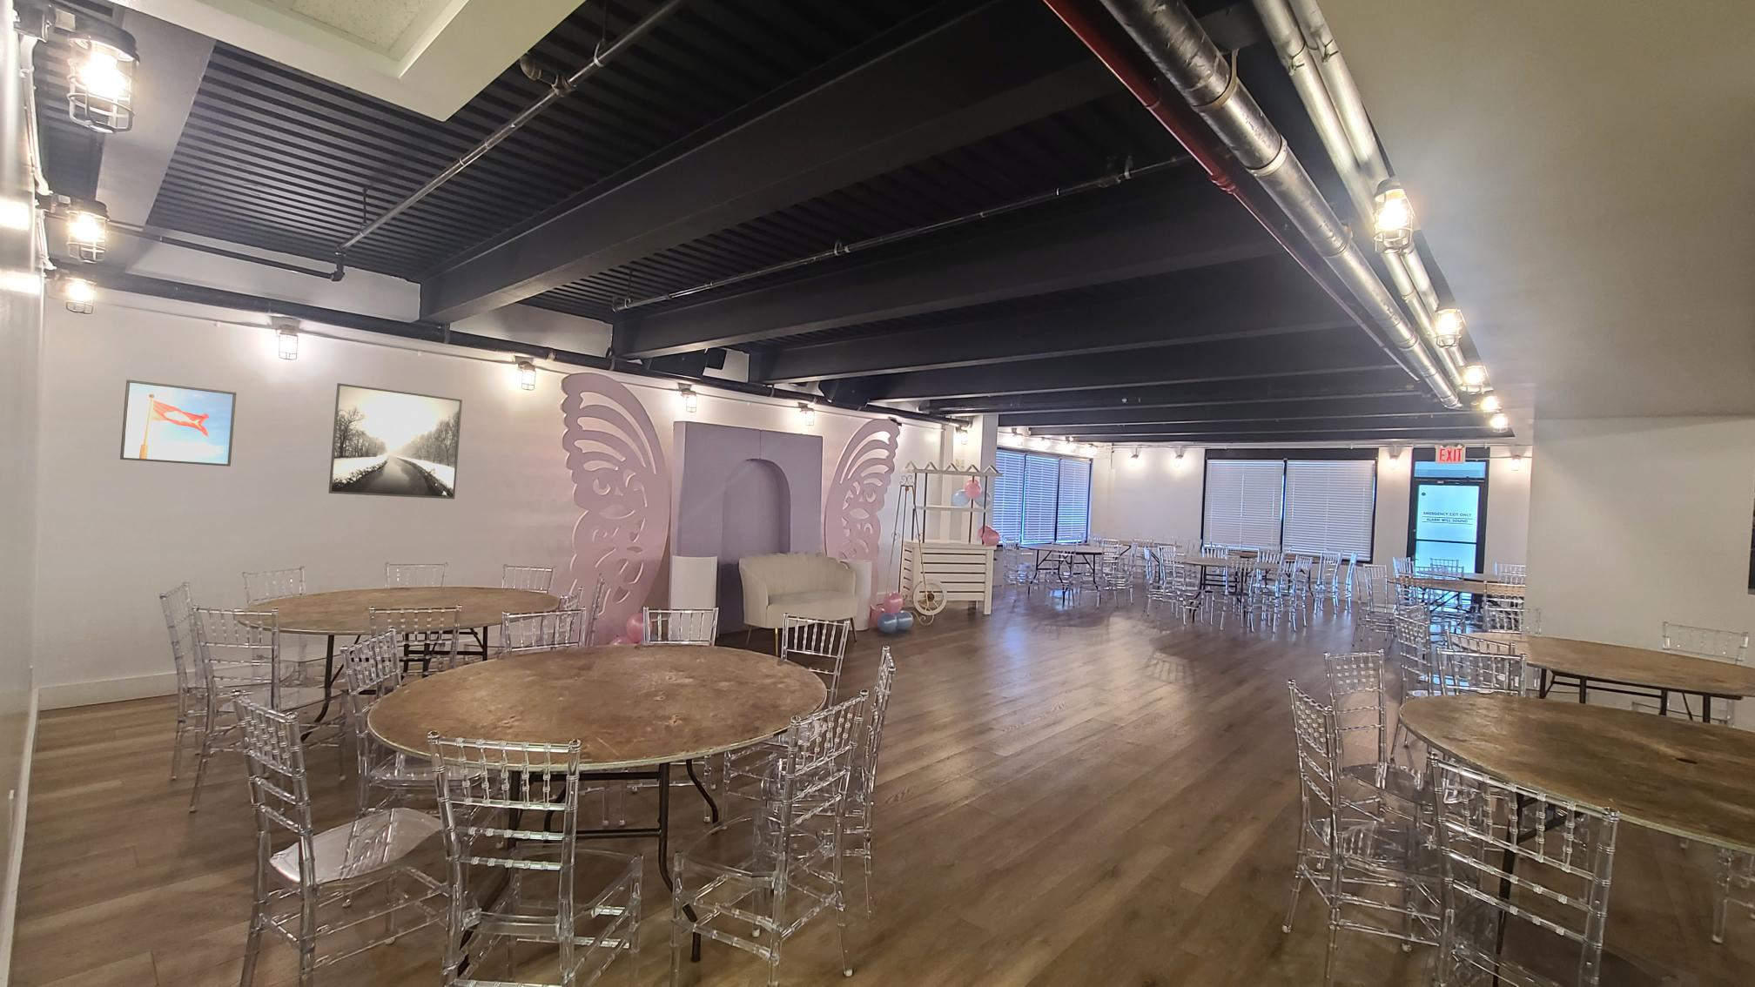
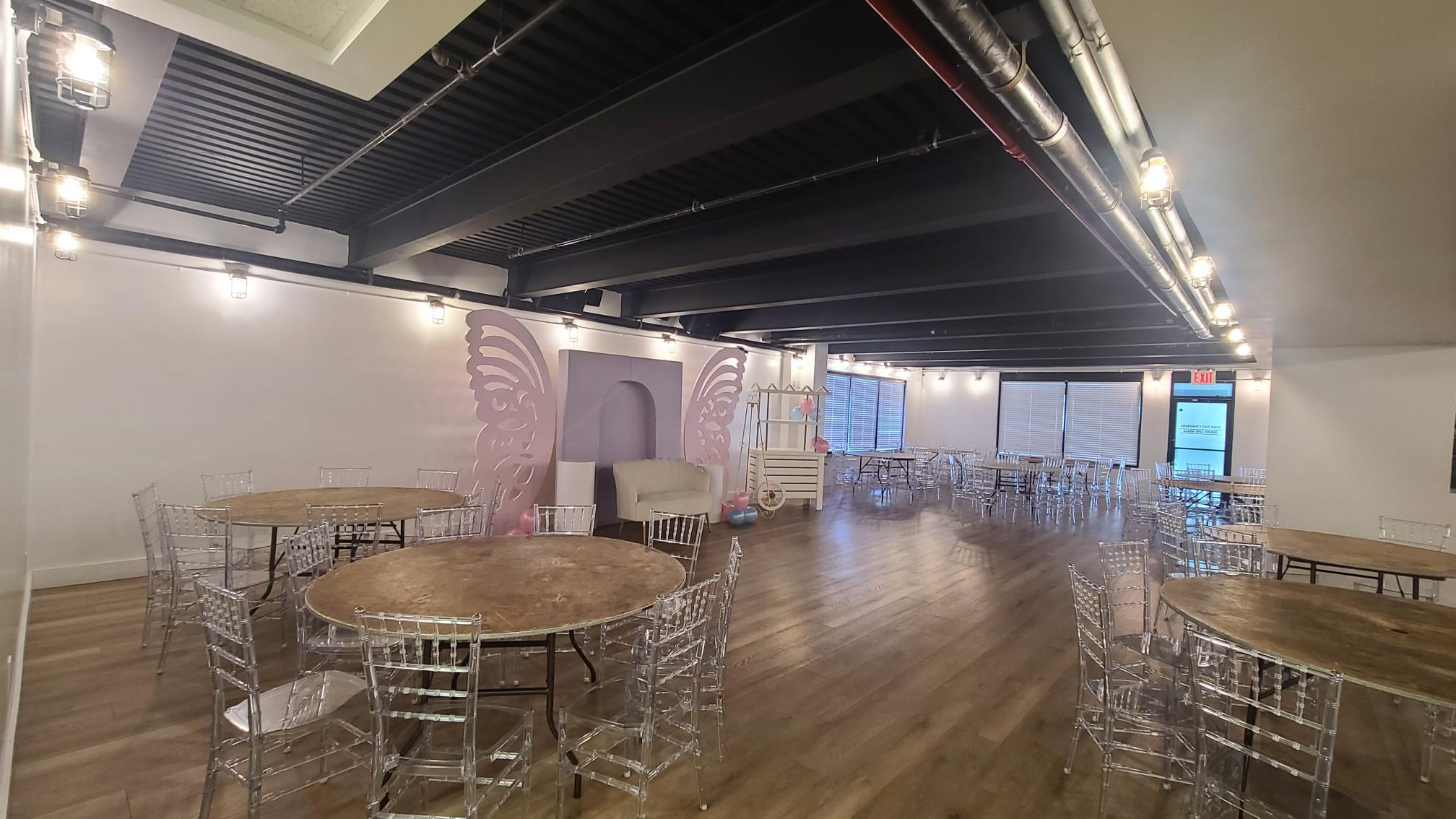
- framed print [119,378,236,468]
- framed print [328,382,463,500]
